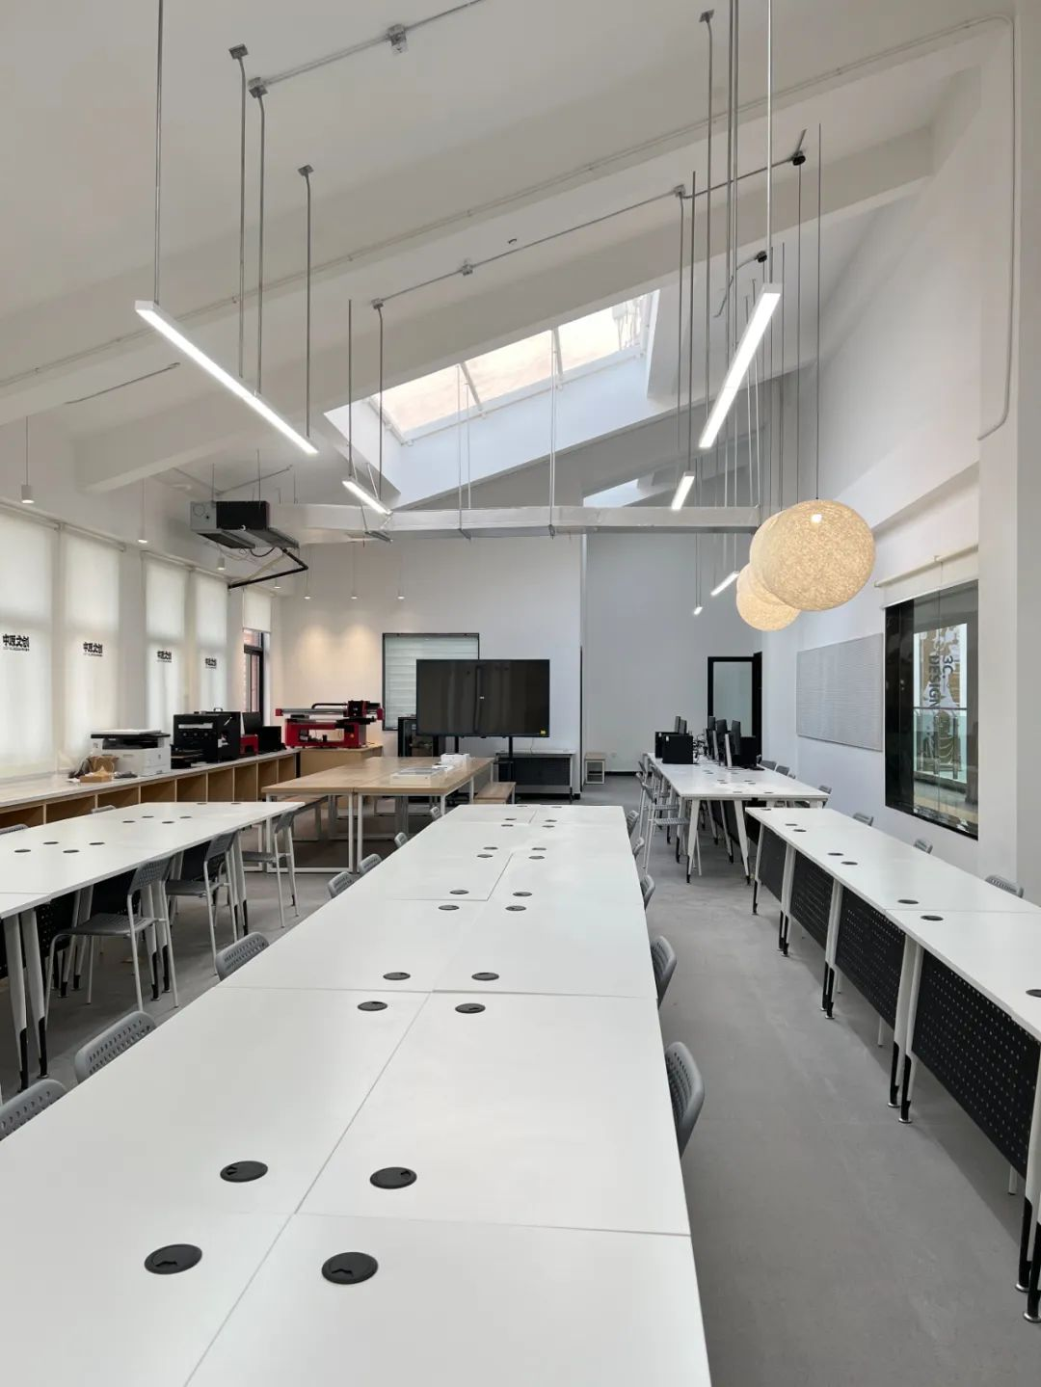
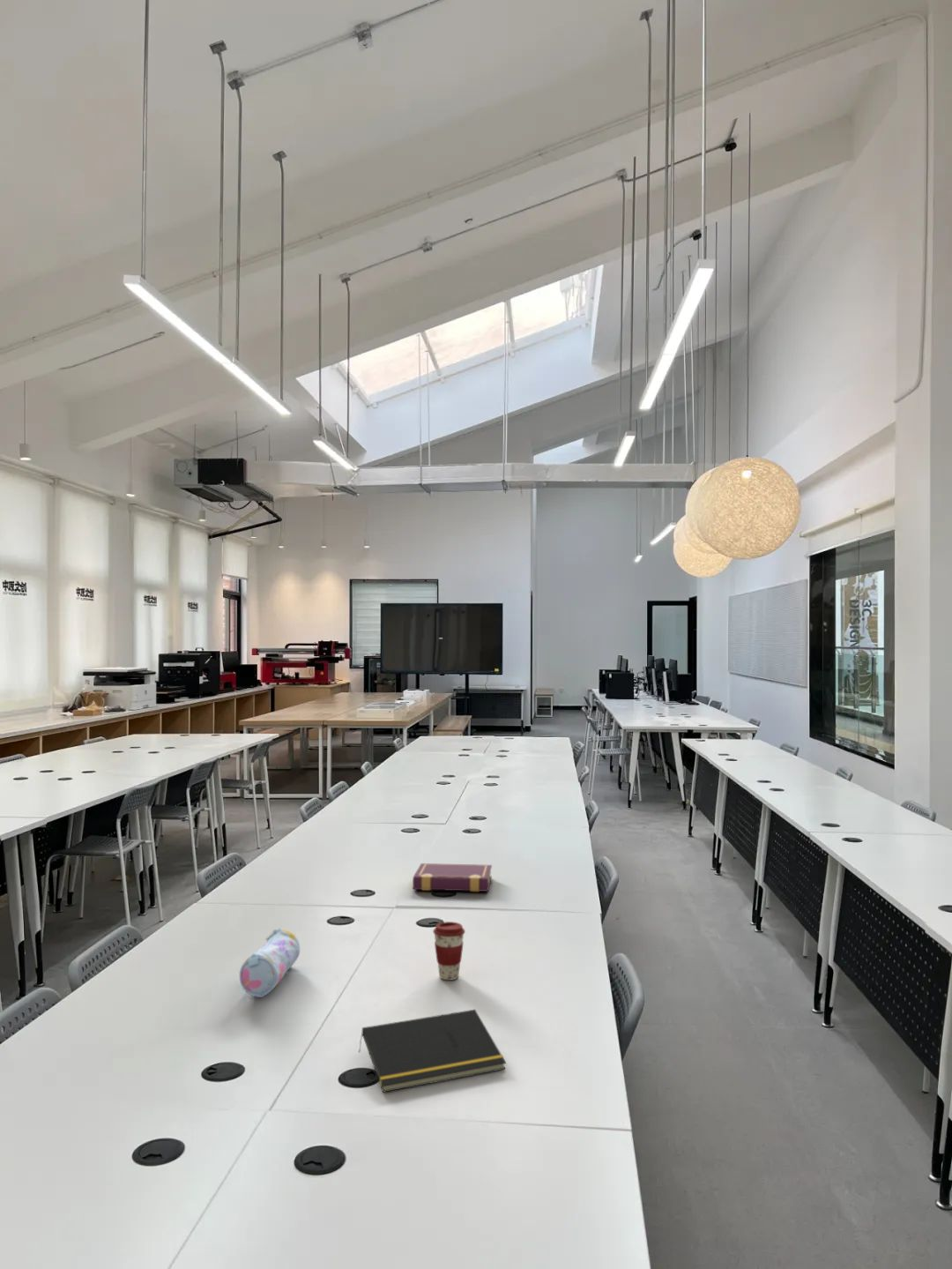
+ book [412,862,494,892]
+ notepad [358,1009,507,1094]
+ pencil case [239,927,301,998]
+ coffee cup [432,921,466,982]
